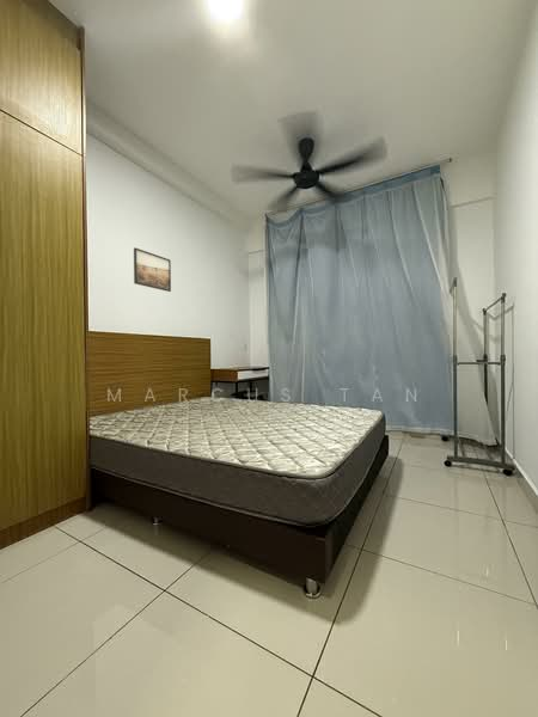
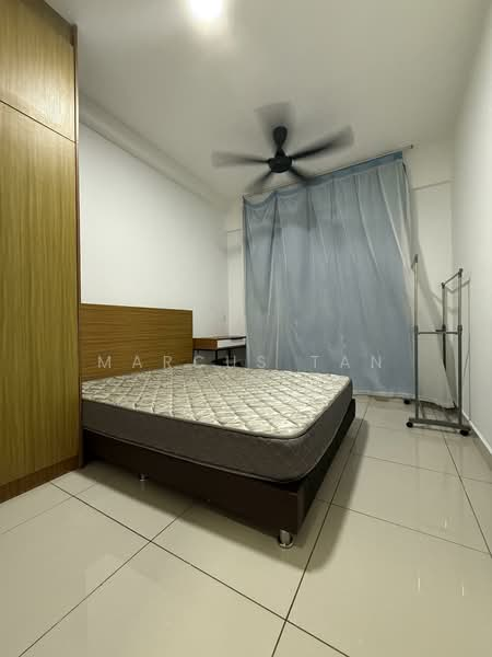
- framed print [133,246,172,293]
